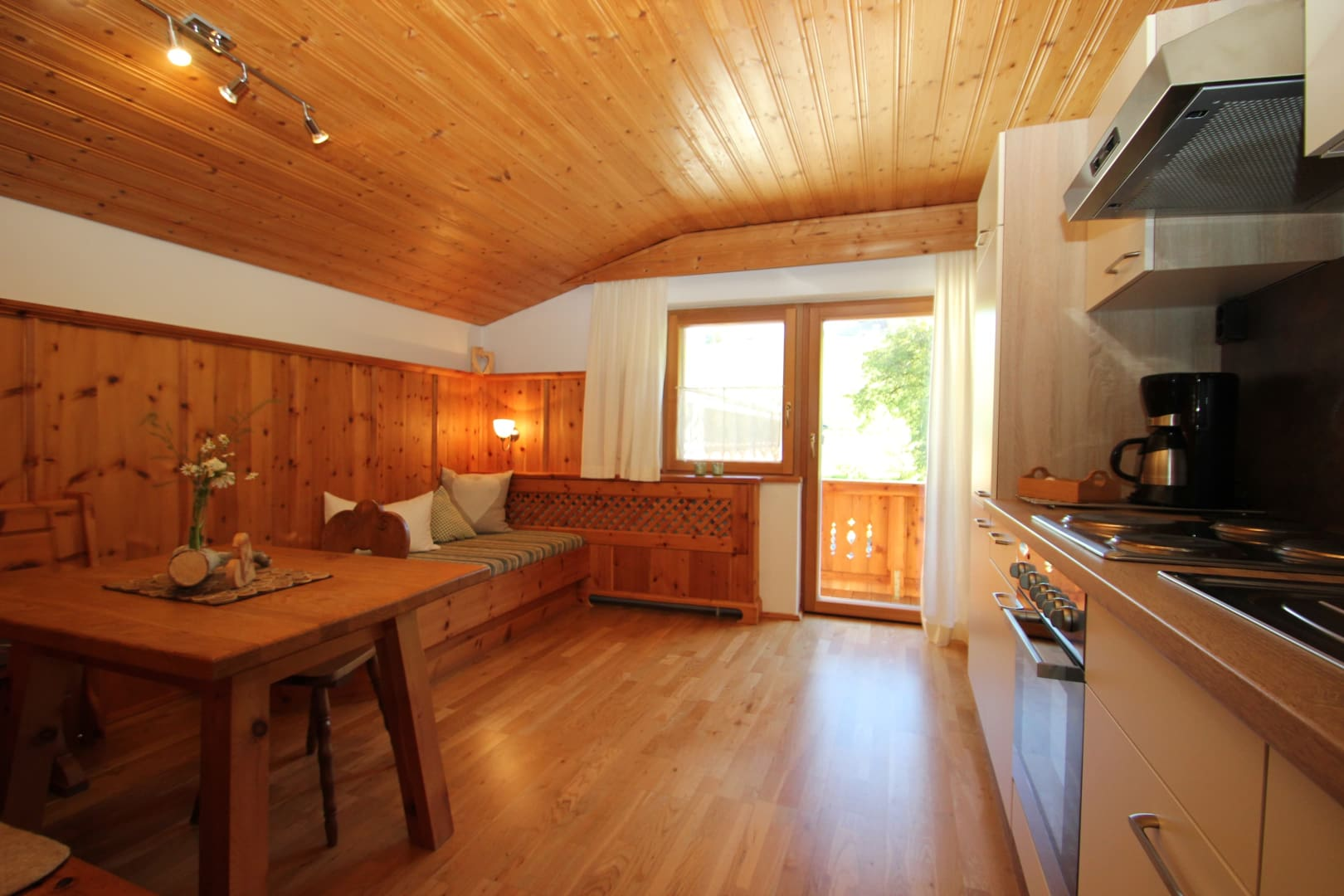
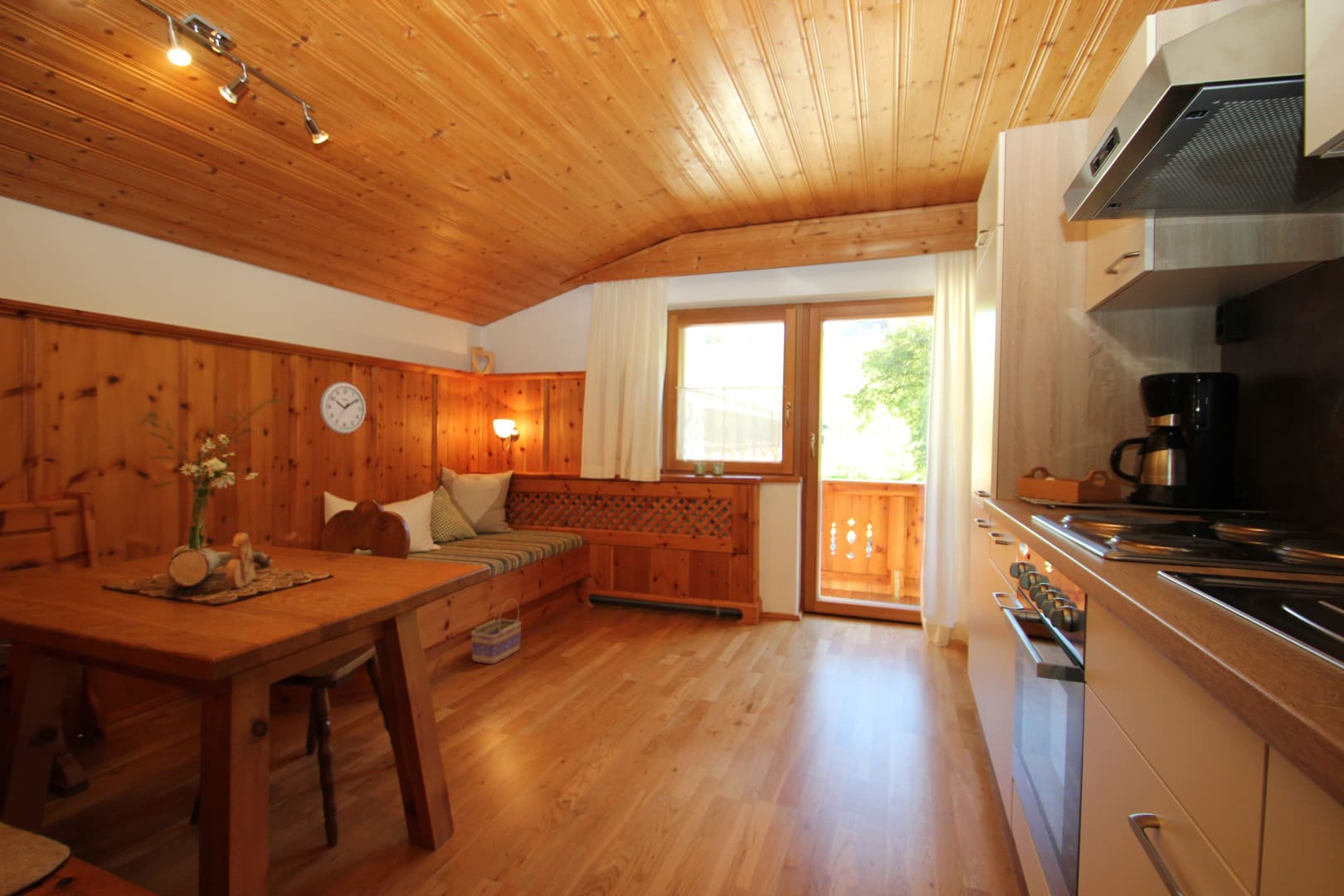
+ basket [470,598,523,665]
+ wall clock [319,382,367,435]
